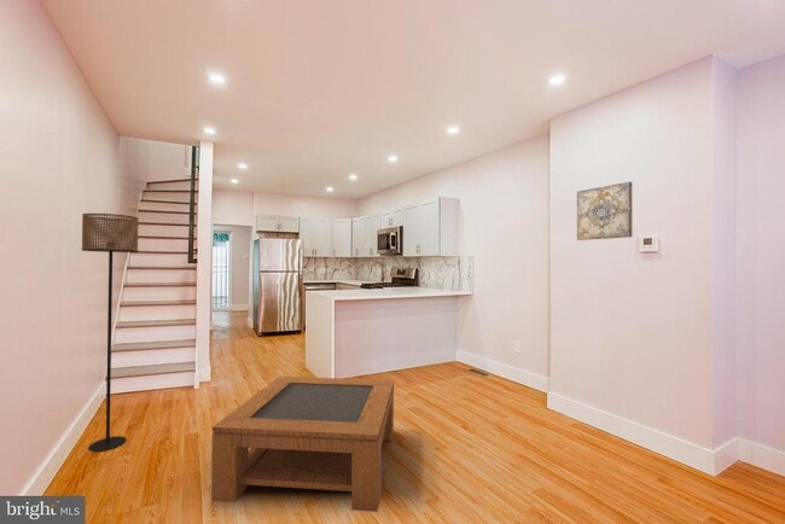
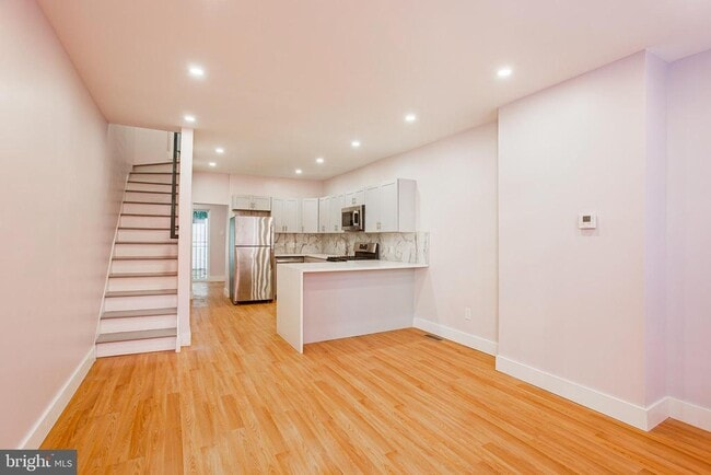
- floor lamp [81,212,140,453]
- wall art [576,181,634,241]
- coffee table [210,375,395,513]
